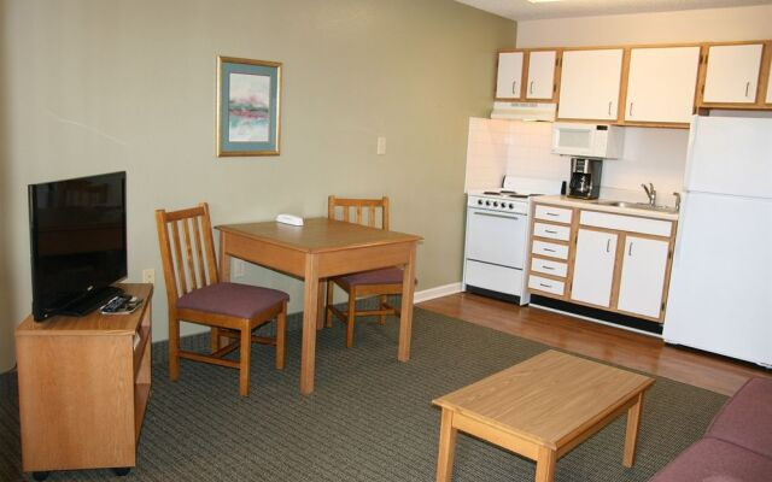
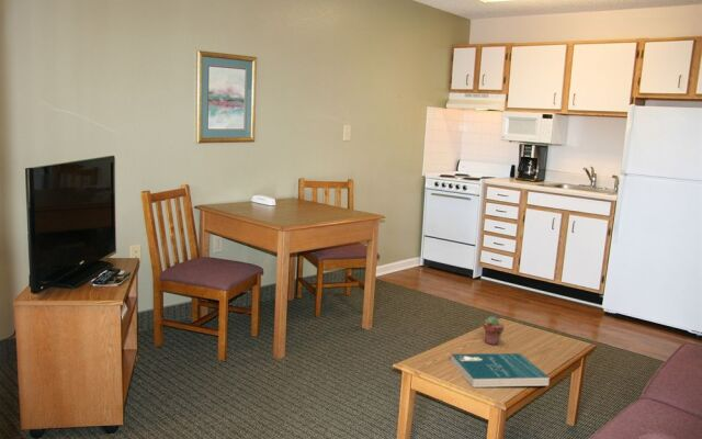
+ book [450,352,551,389]
+ potted succulent [483,315,505,346]
